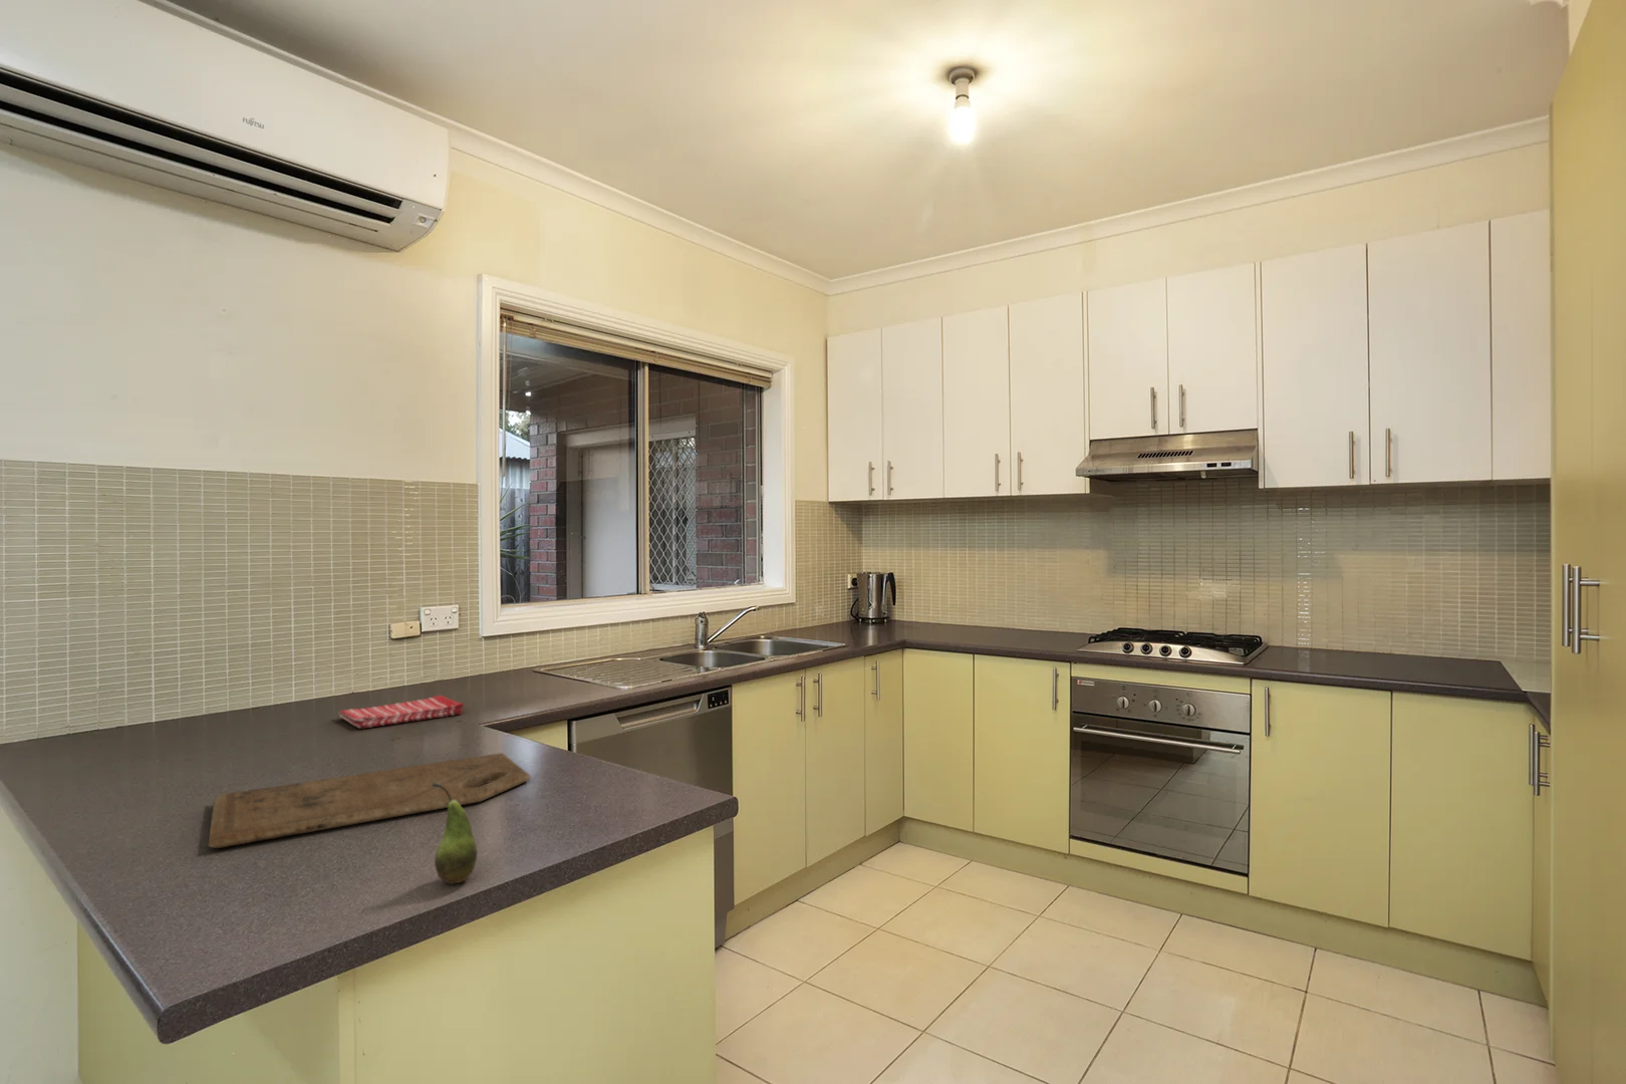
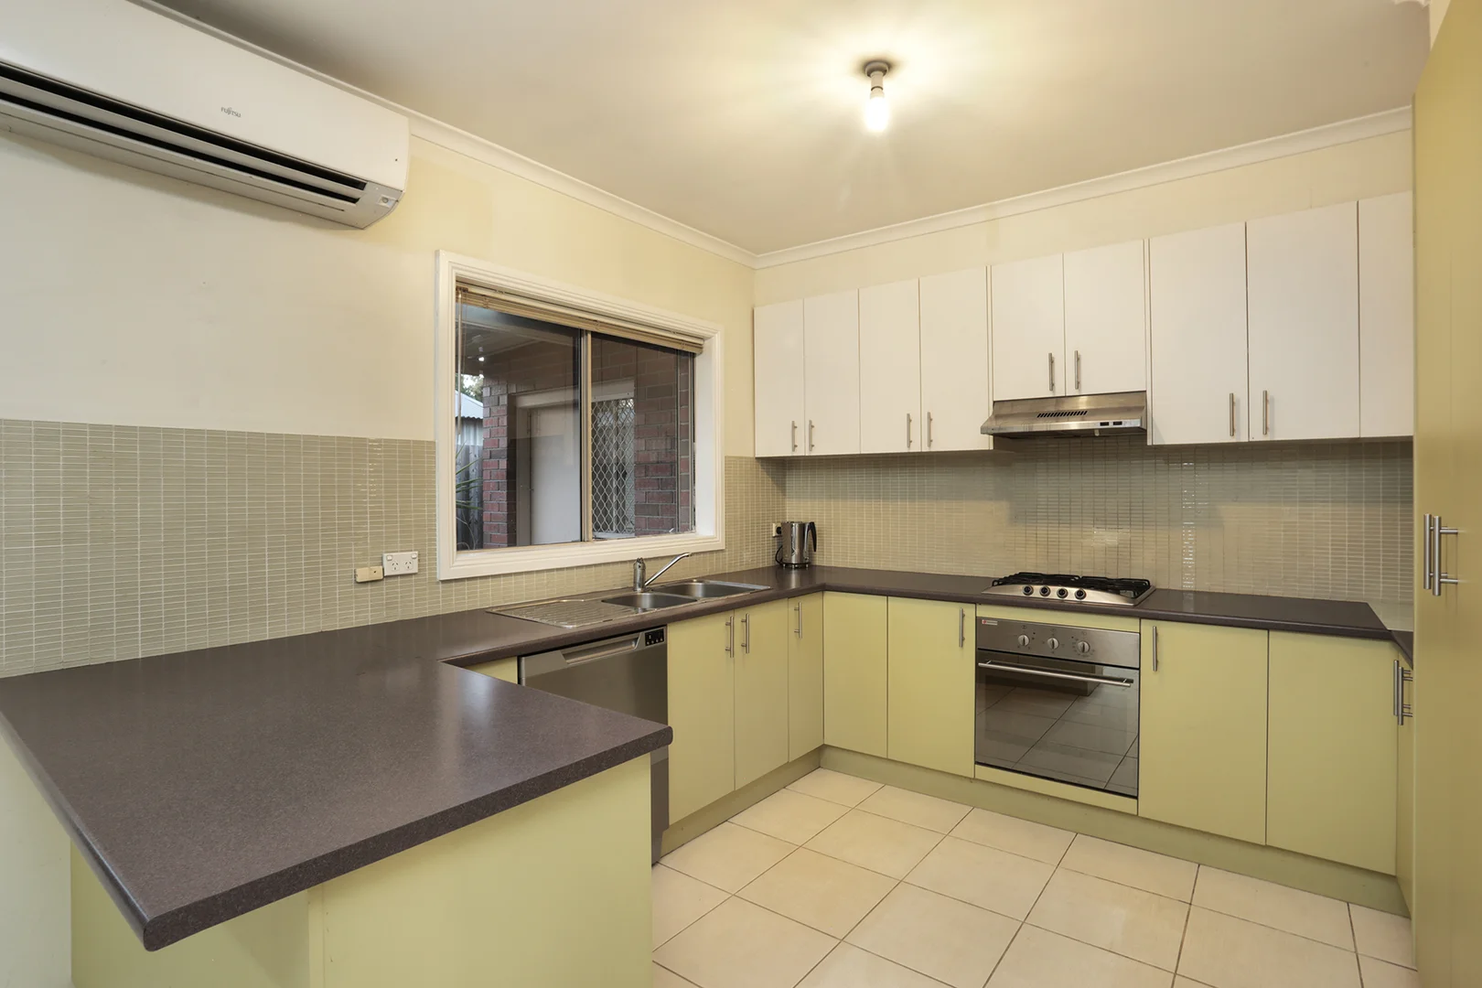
- dish towel [338,694,465,730]
- cutting board [207,751,532,849]
- fruit [432,783,479,886]
